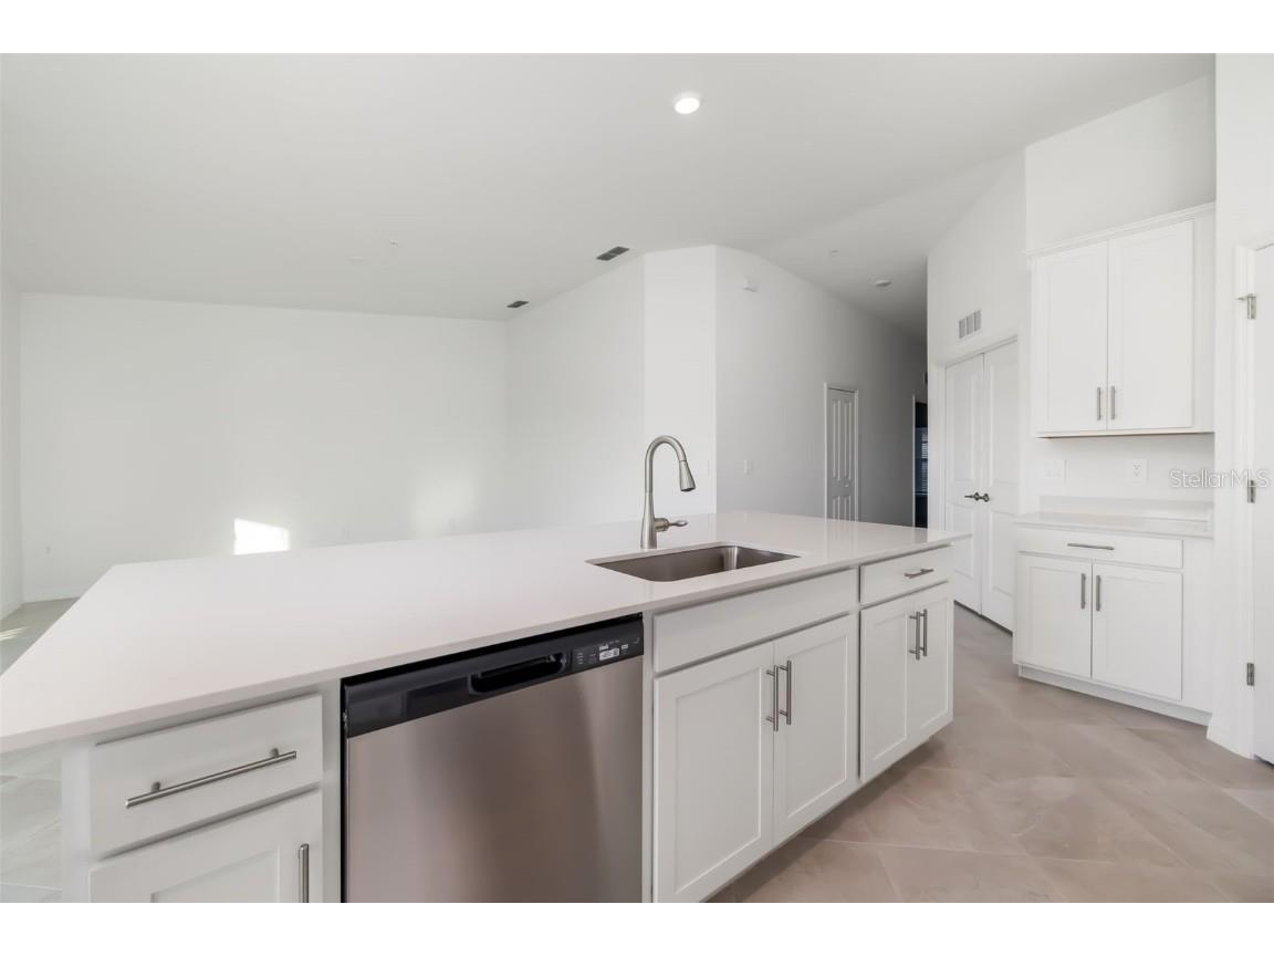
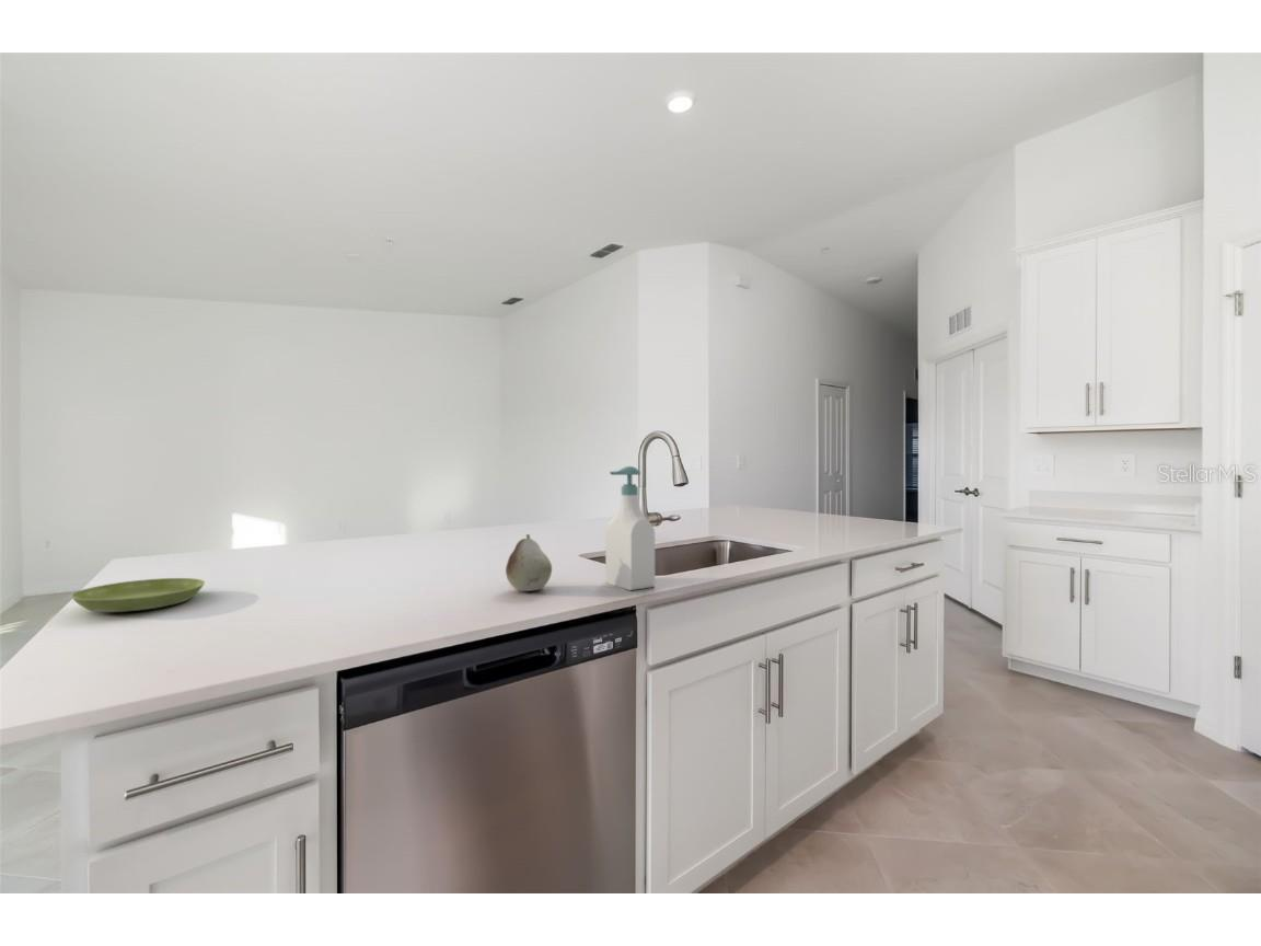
+ saucer [70,577,206,613]
+ fruit [505,533,553,592]
+ soap bottle [604,465,656,591]
